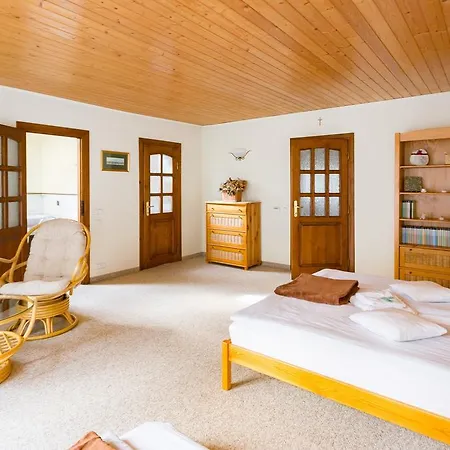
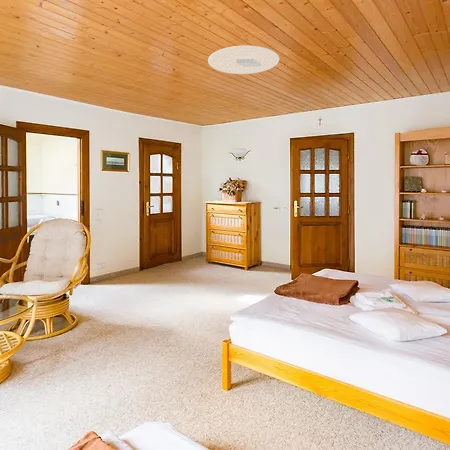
+ ceiling light [207,45,280,75]
